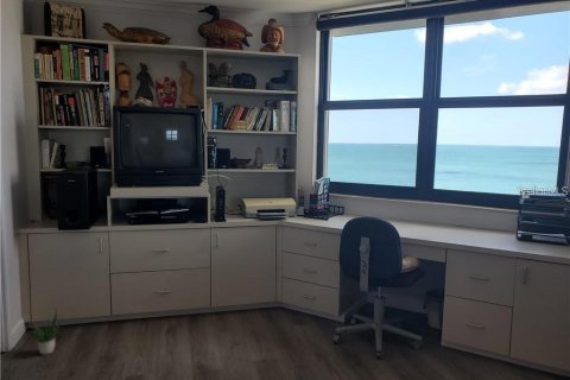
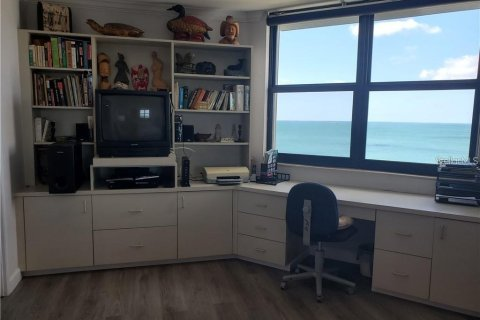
- potted plant [31,308,61,356]
